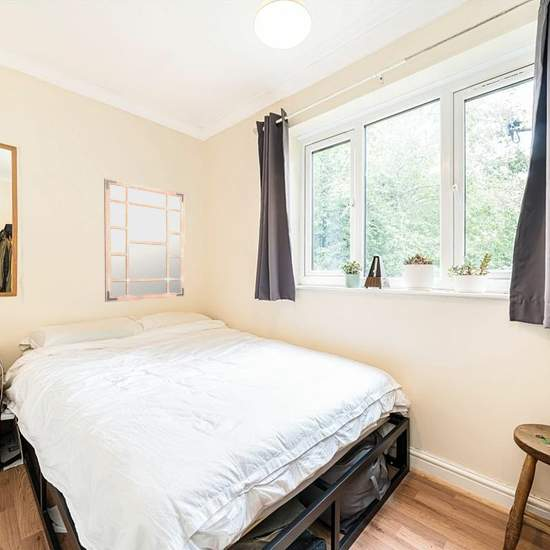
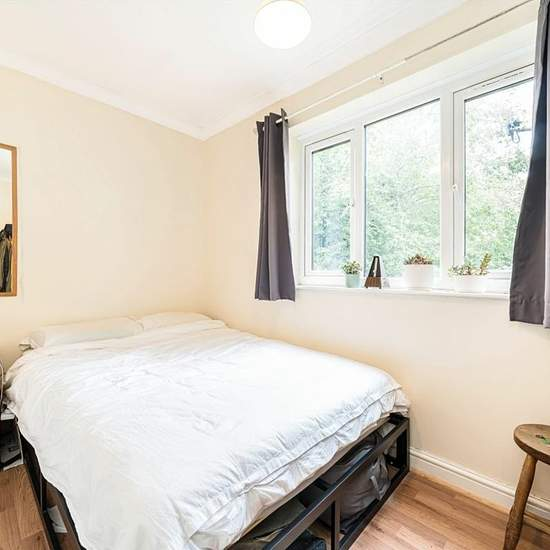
- mirror [103,177,186,303]
